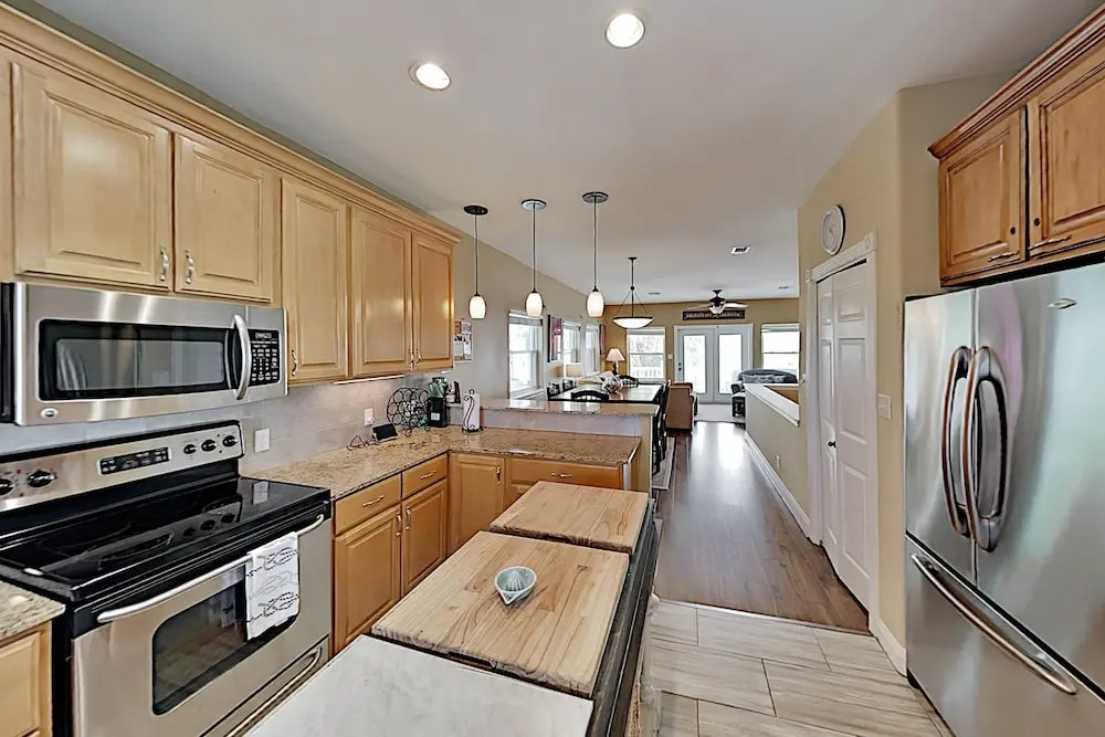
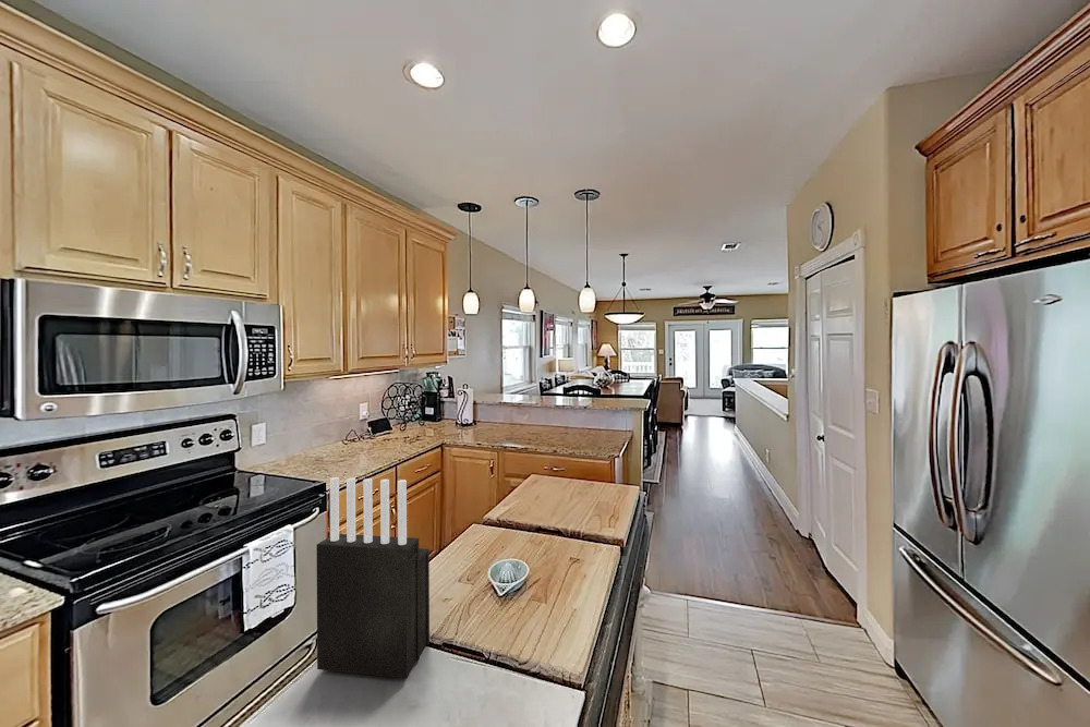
+ knife block [315,476,431,679]
